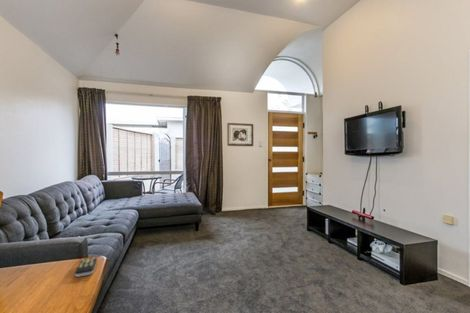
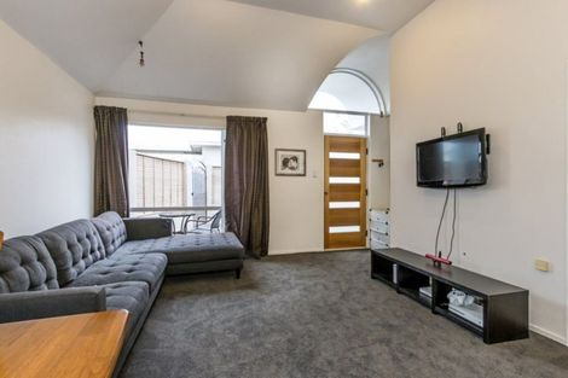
- remote control [74,257,98,278]
